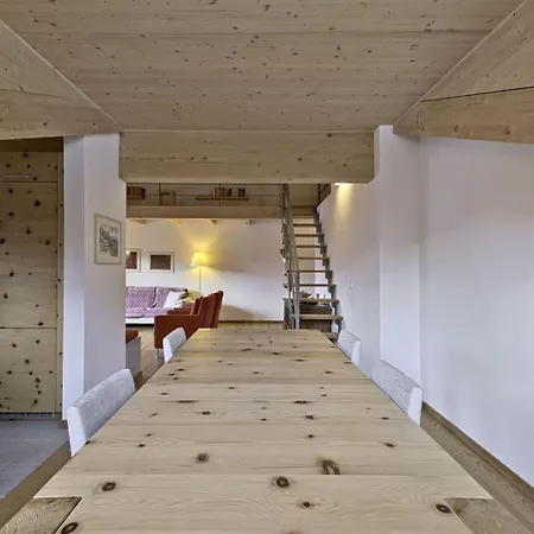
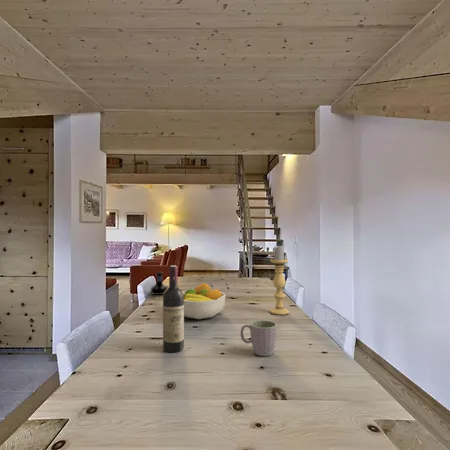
+ wine bottle [162,265,185,353]
+ mug [240,319,278,357]
+ candle holder [269,245,290,316]
+ fruit bowl [181,282,227,320]
+ tequila bottle [150,271,169,296]
